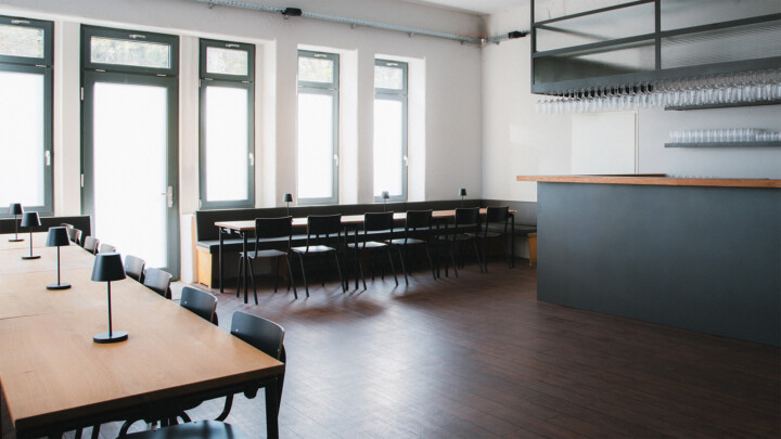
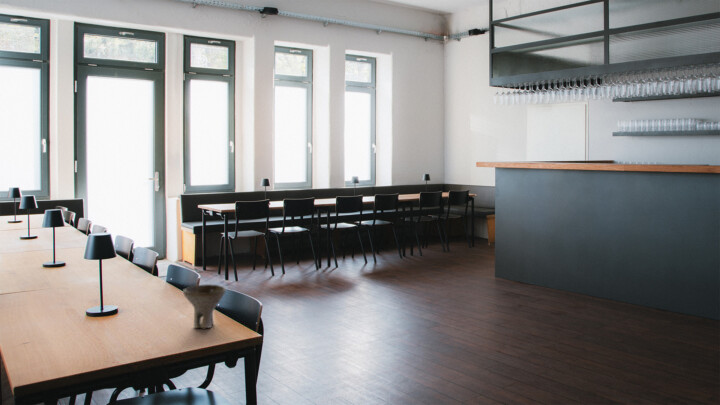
+ ceramic bowl [182,283,227,329]
